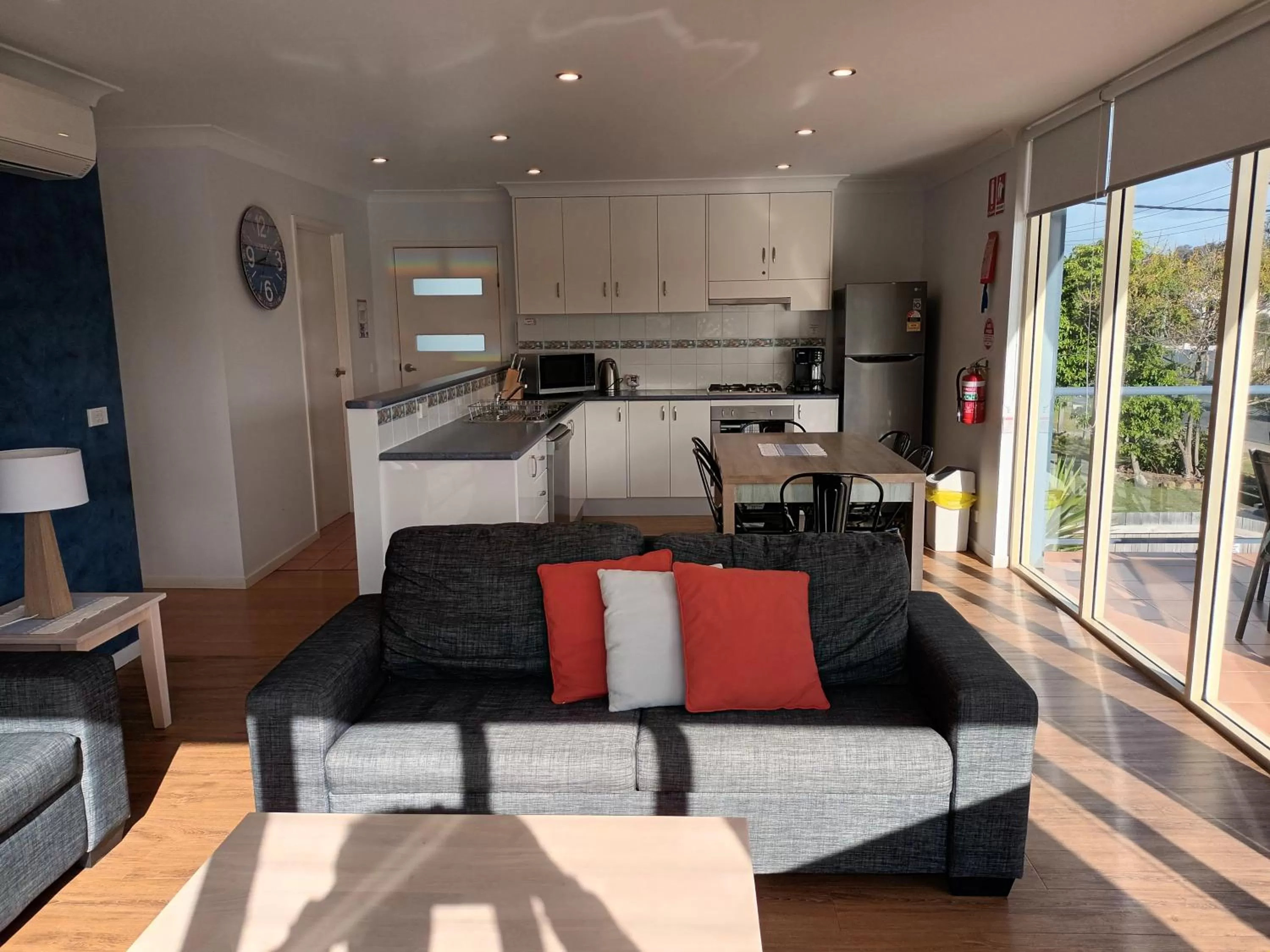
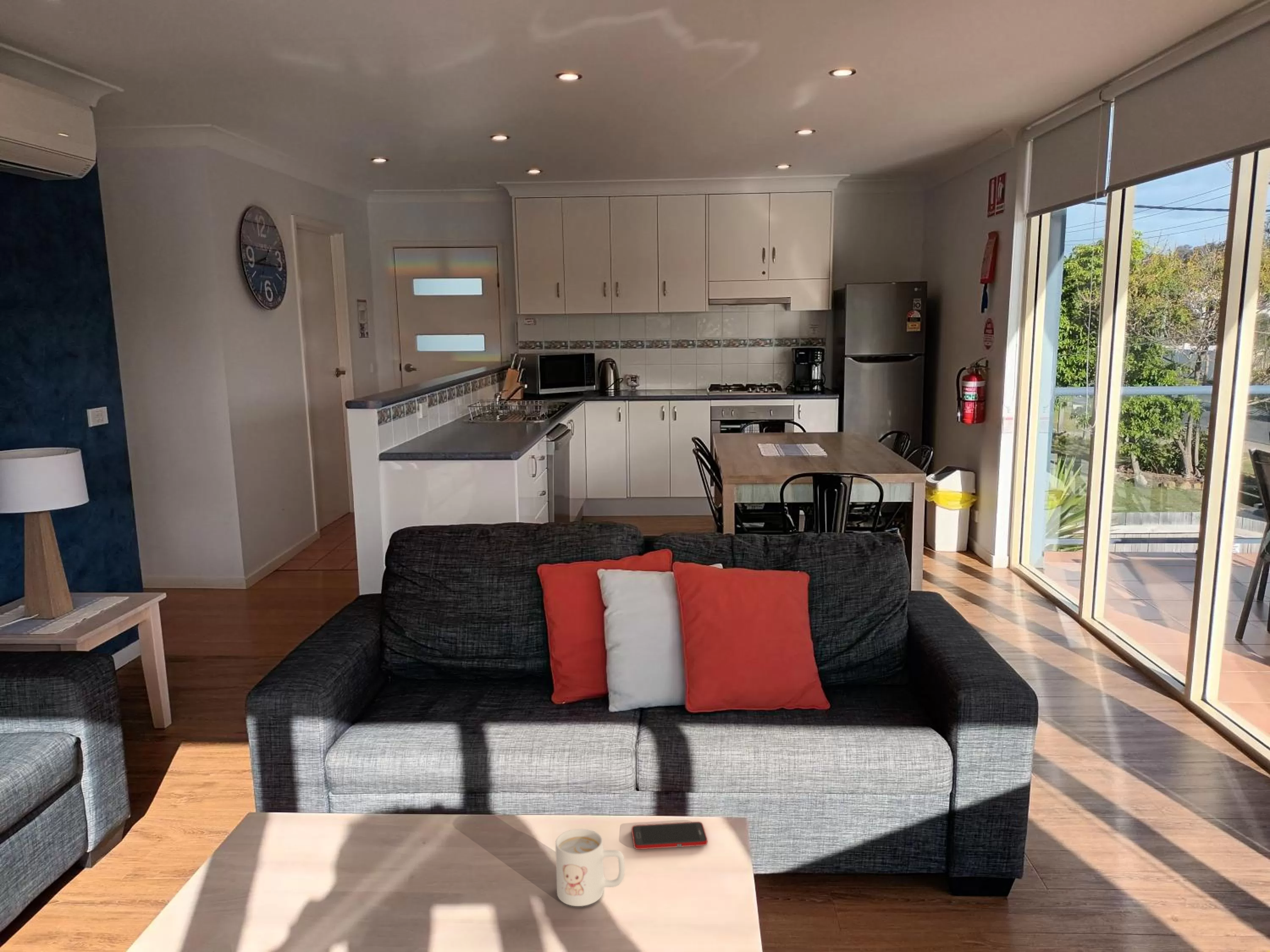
+ cell phone [631,821,708,850]
+ mug [555,828,625,907]
